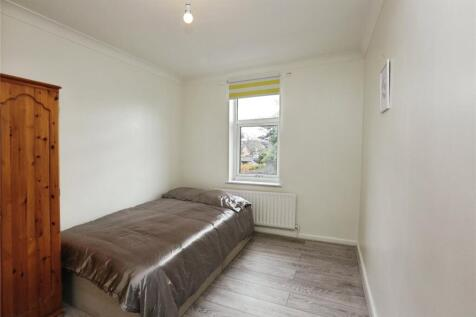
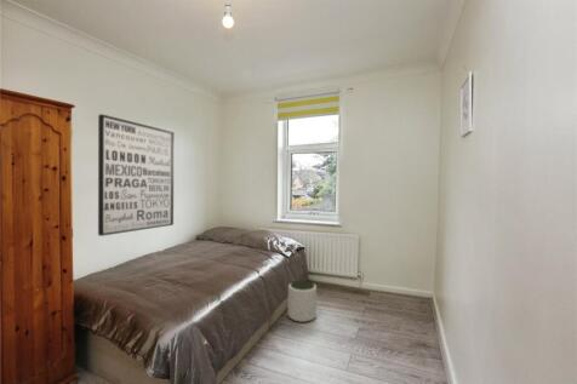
+ wall art [97,113,176,237]
+ plant pot [287,280,318,323]
